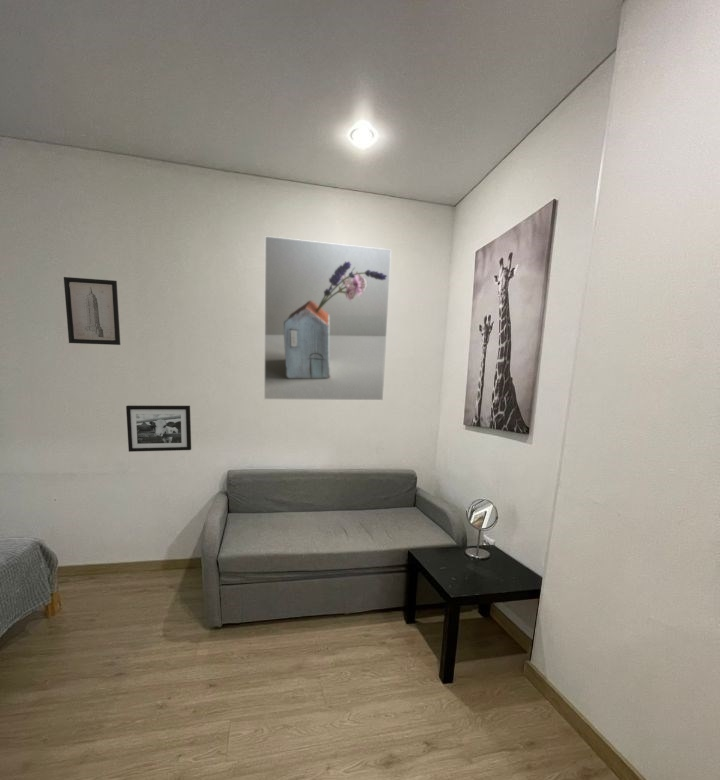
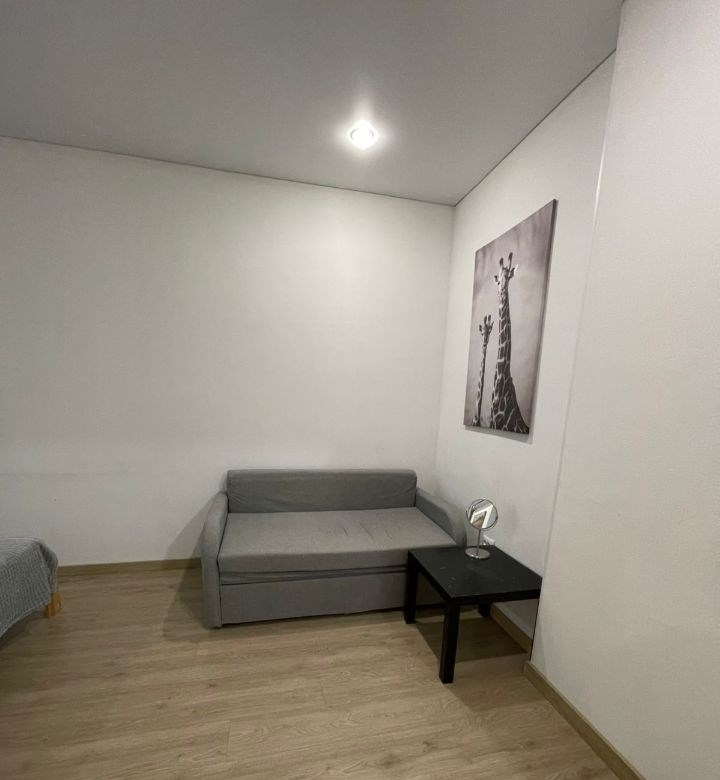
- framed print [263,235,392,401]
- wall art [63,276,121,346]
- picture frame [125,405,192,453]
